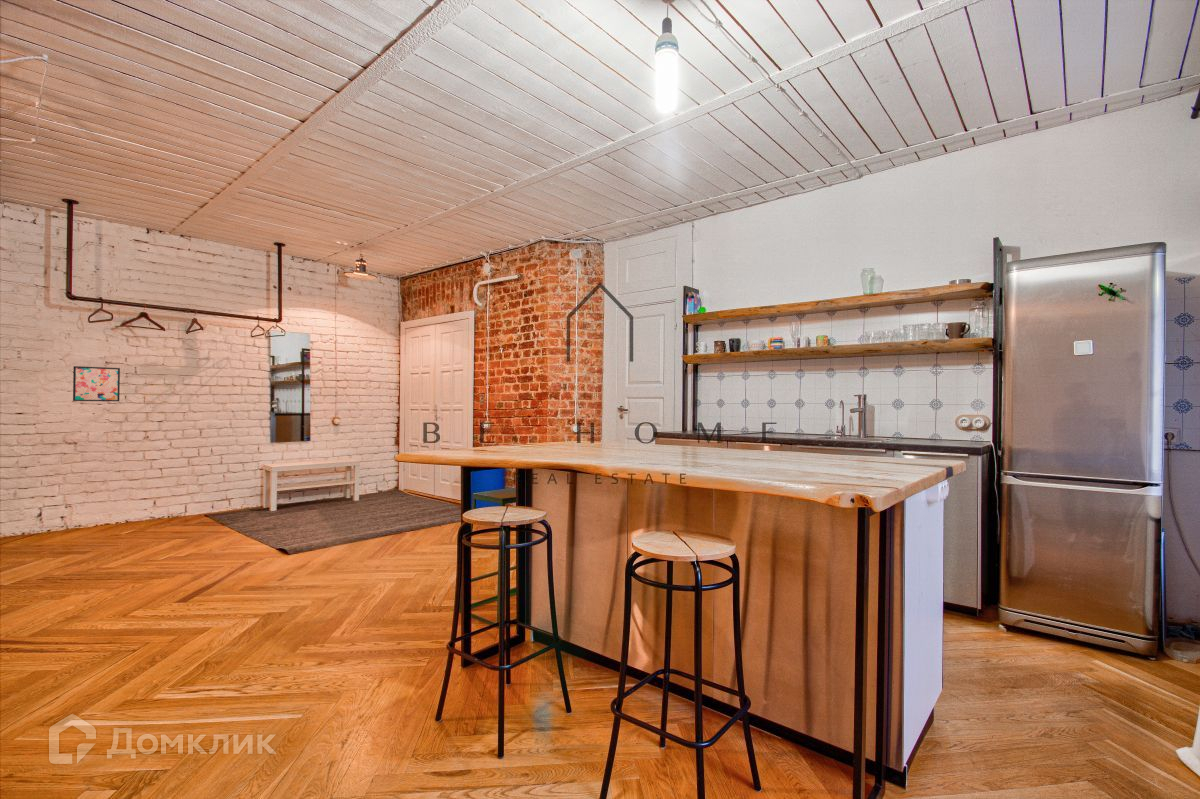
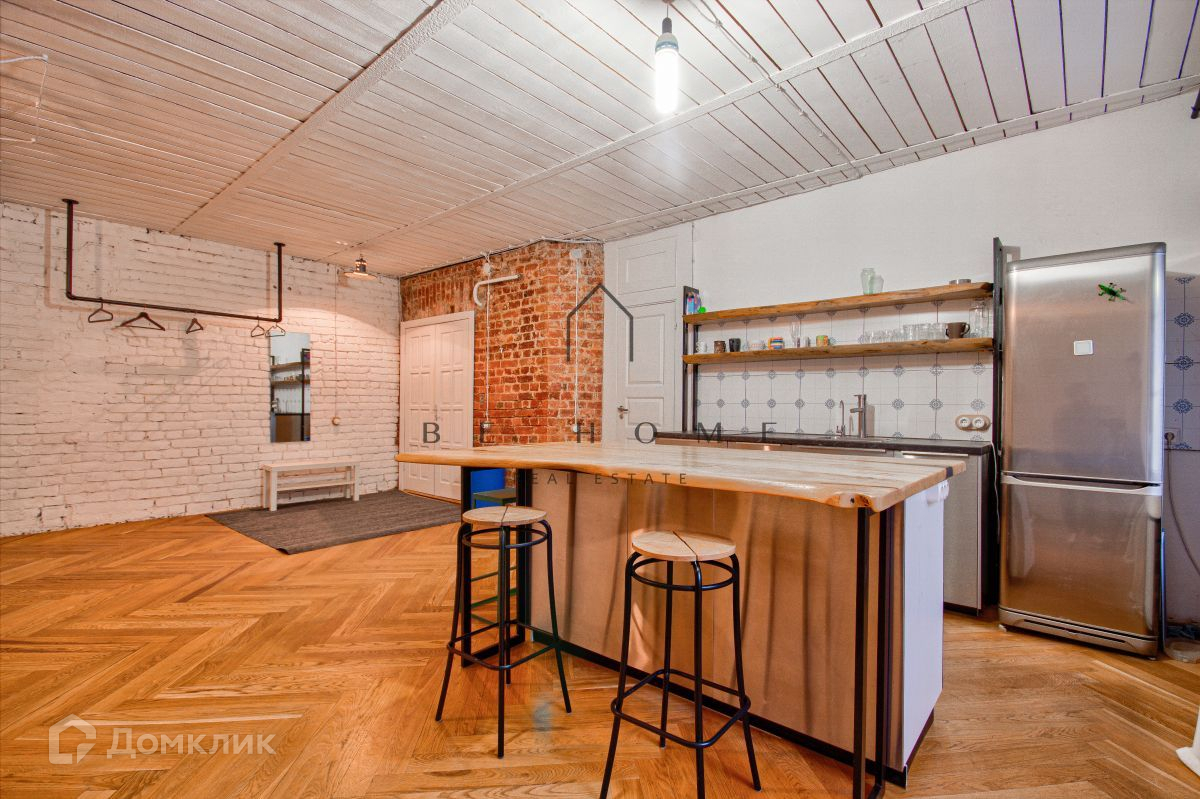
- wall art [72,365,121,402]
